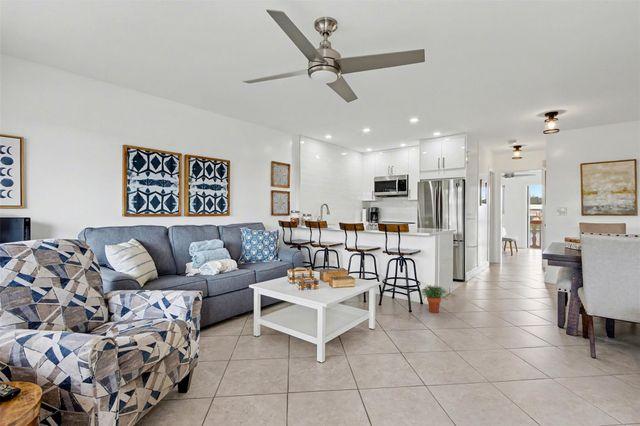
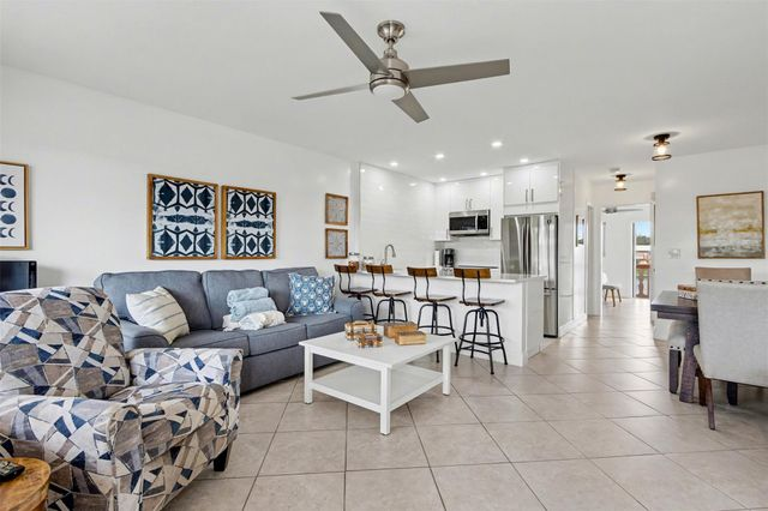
- potted plant [419,284,449,314]
